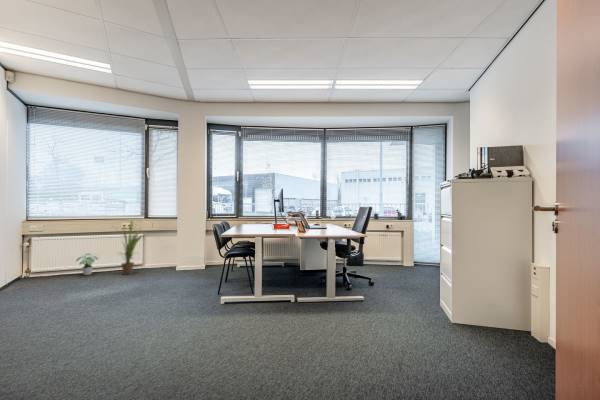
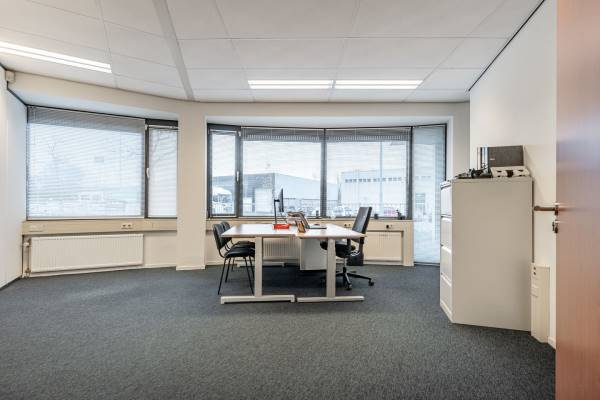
- house plant [109,217,145,275]
- potted plant [75,252,99,276]
